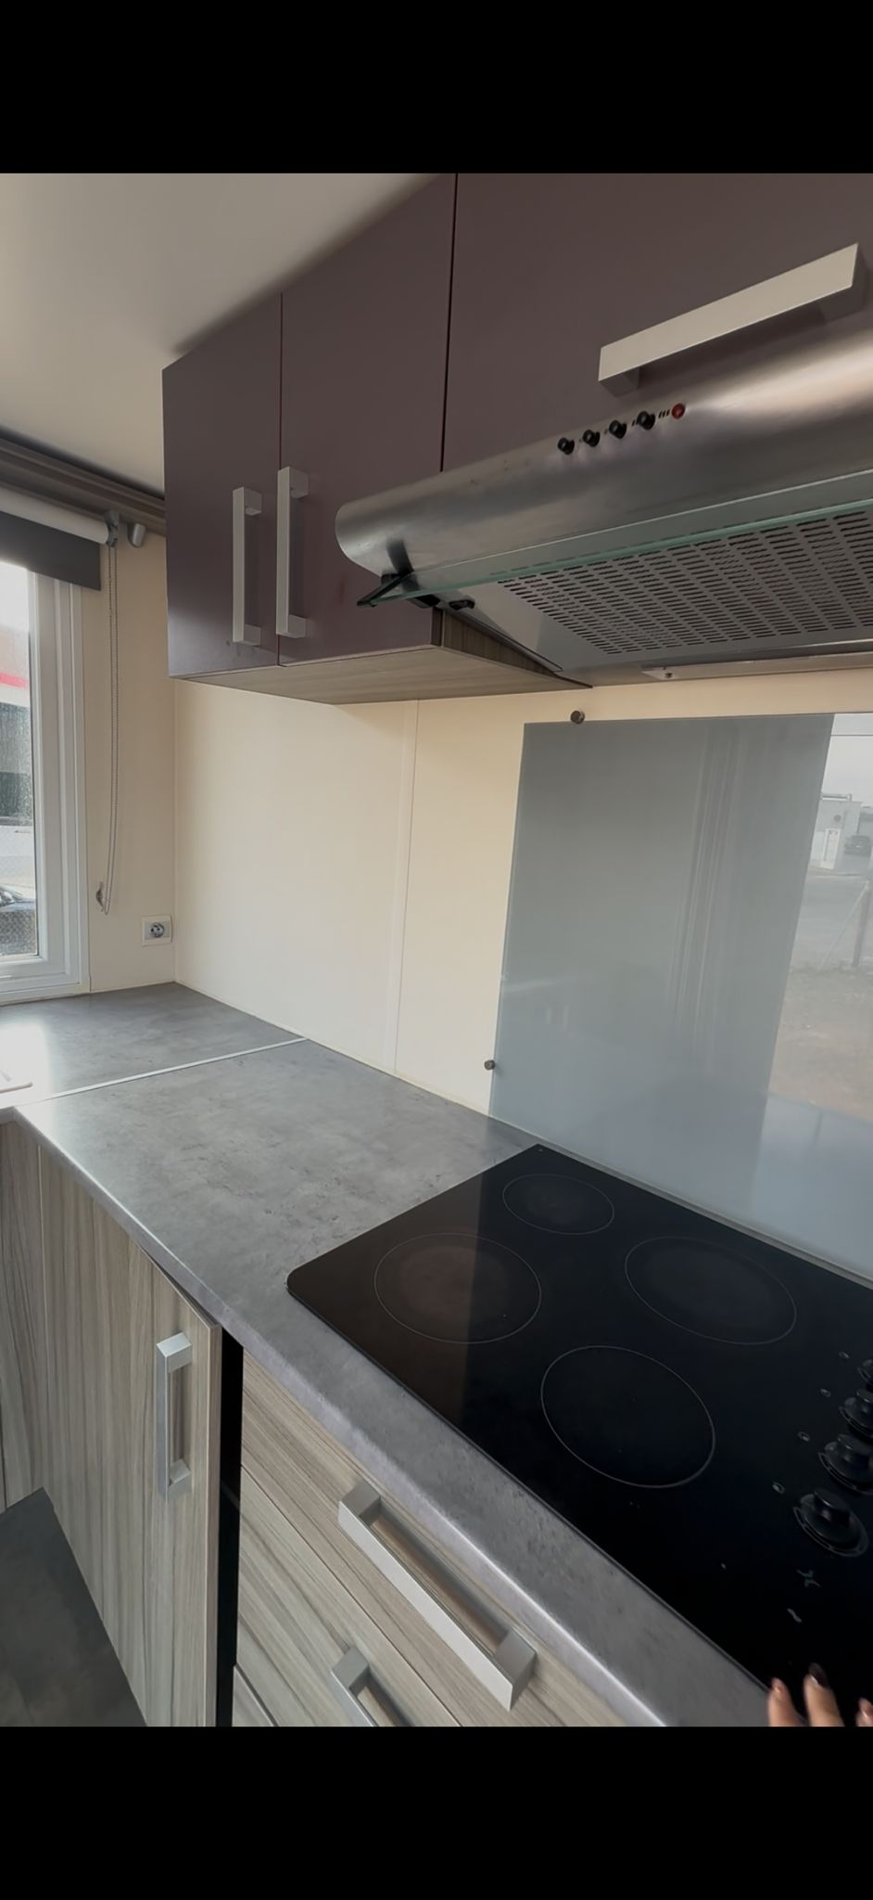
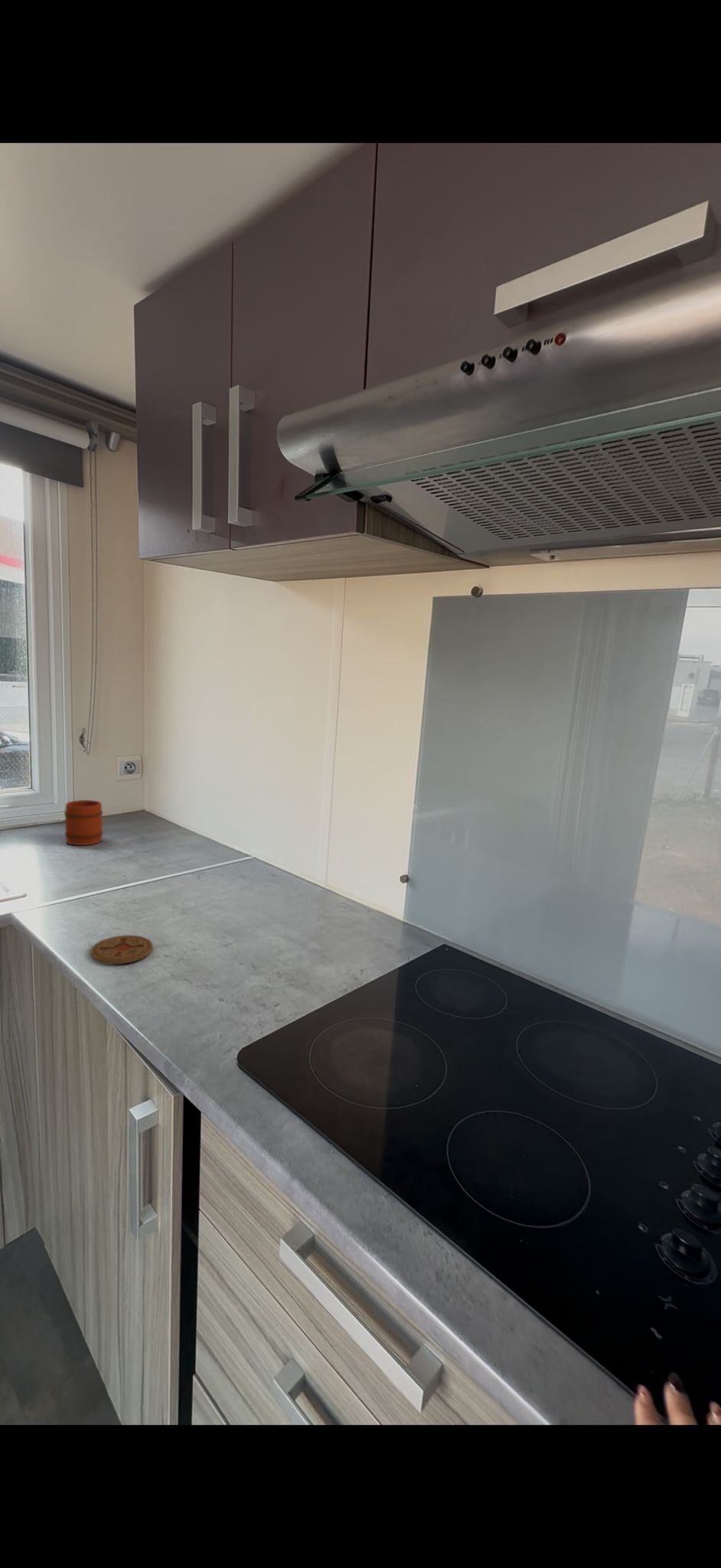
+ mug [64,799,103,846]
+ coaster [90,934,154,965]
